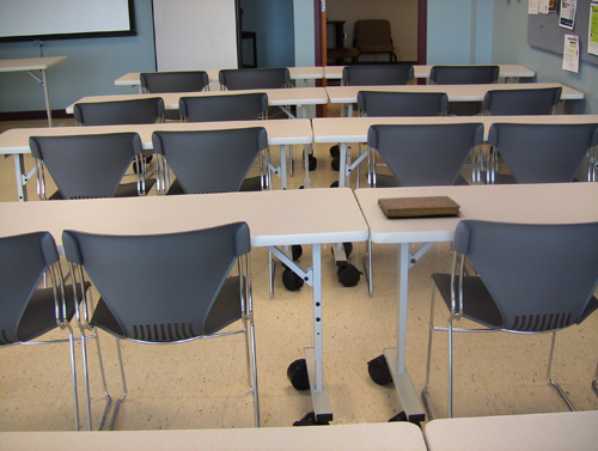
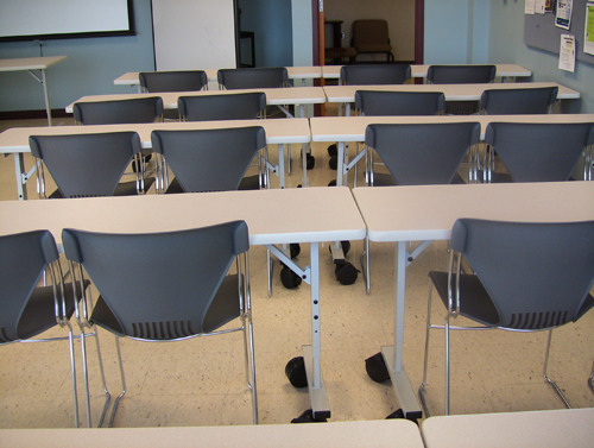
- notebook [377,195,462,218]
